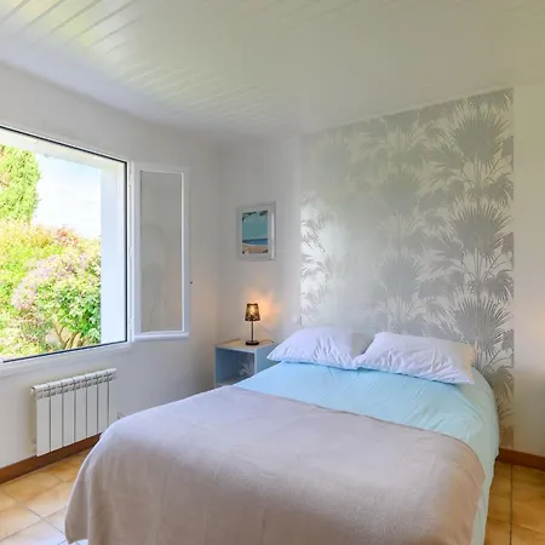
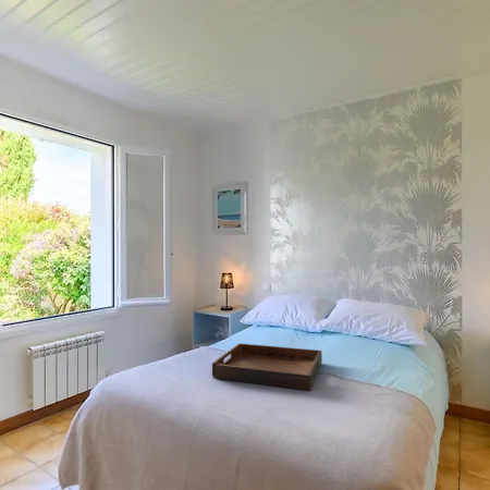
+ serving tray [211,342,323,392]
